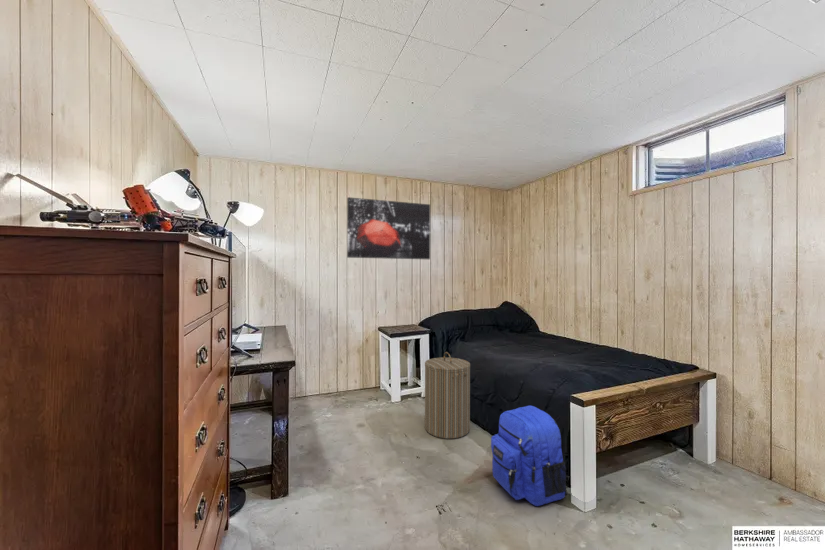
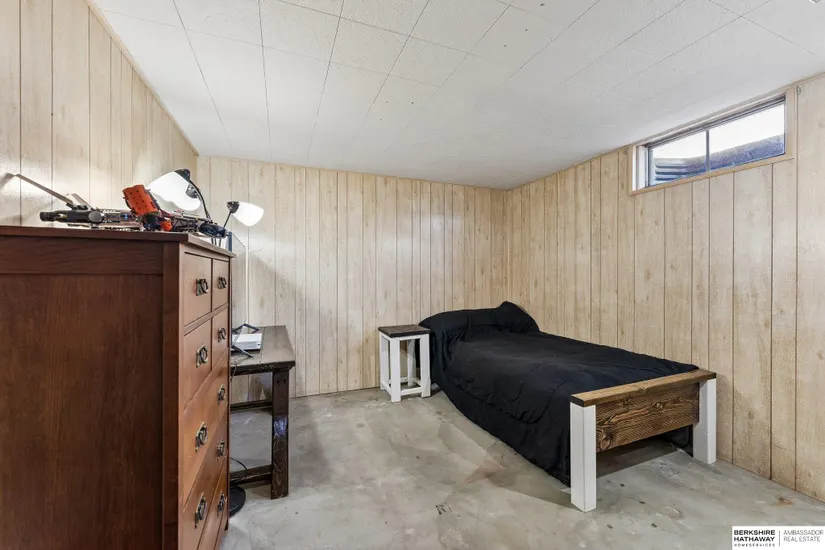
- laundry hamper [424,351,471,440]
- wall art [346,196,431,260]
- backpack [490,405,569,507]
